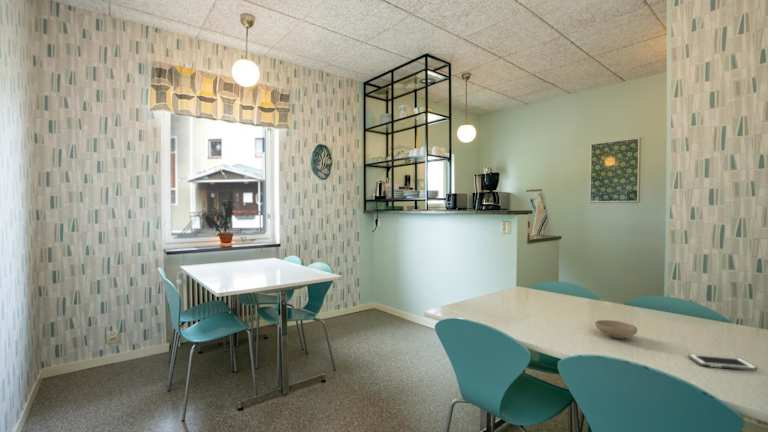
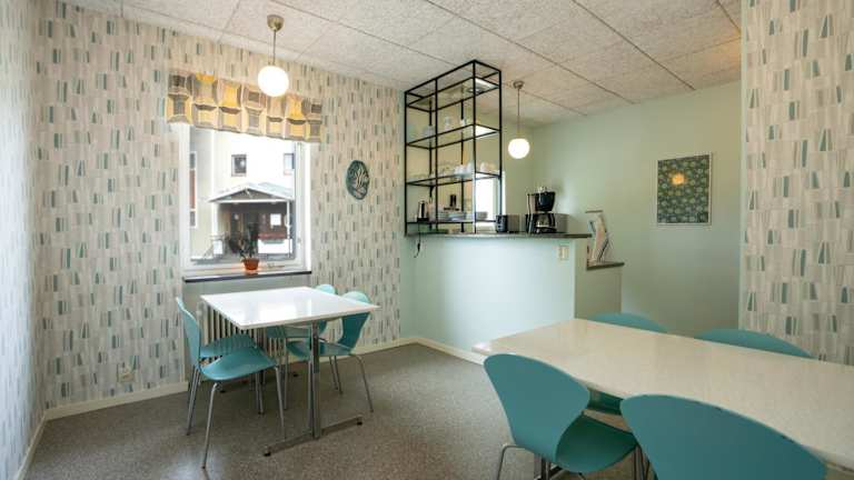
- bowl [594,319,638,339]
- cell phone [688,353,759,372]
